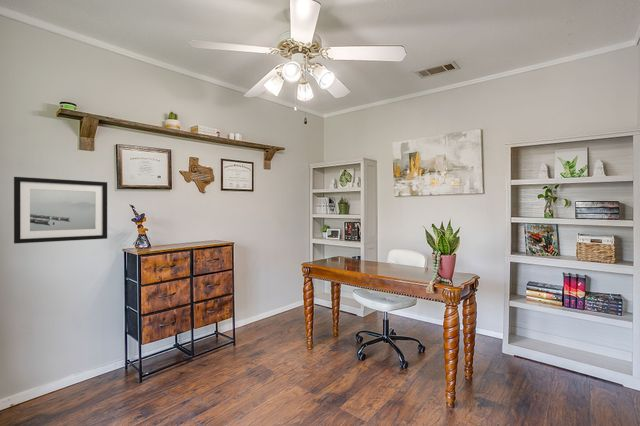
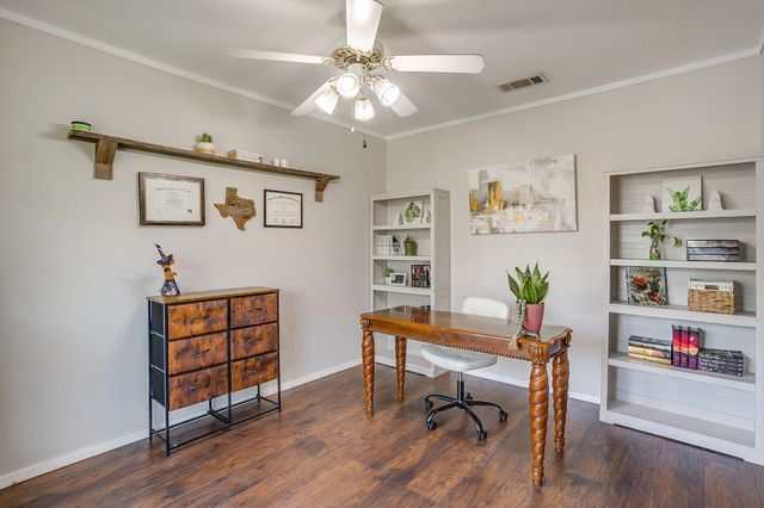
- wall art [13,176,108,245]
